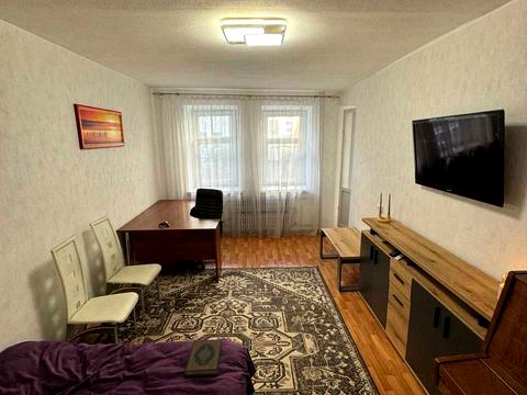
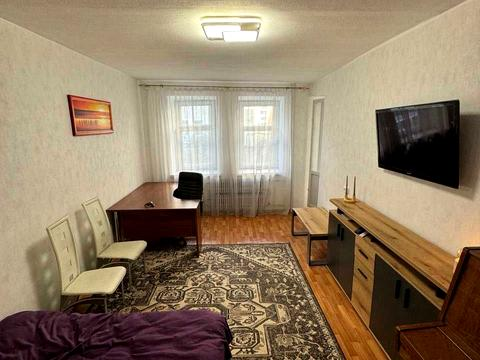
- hardback book [183,339,223,377]
